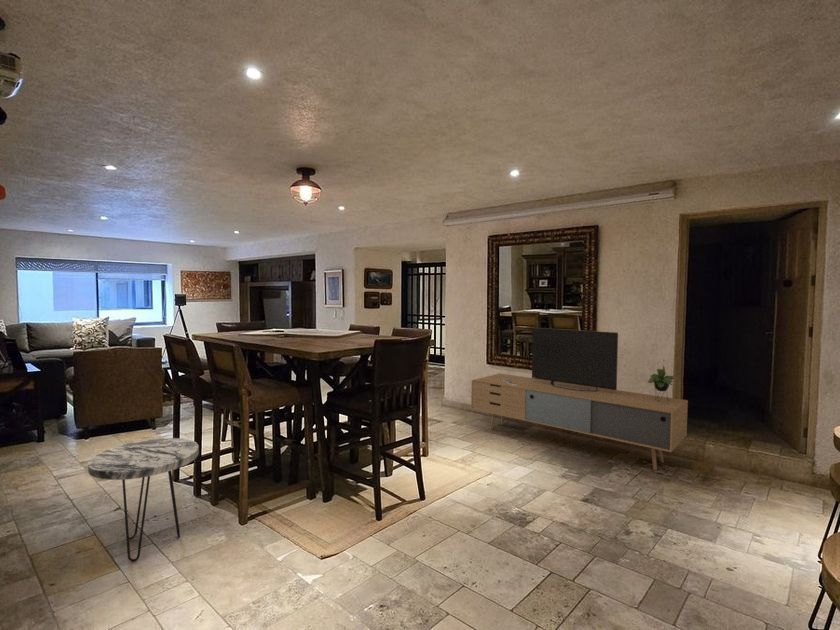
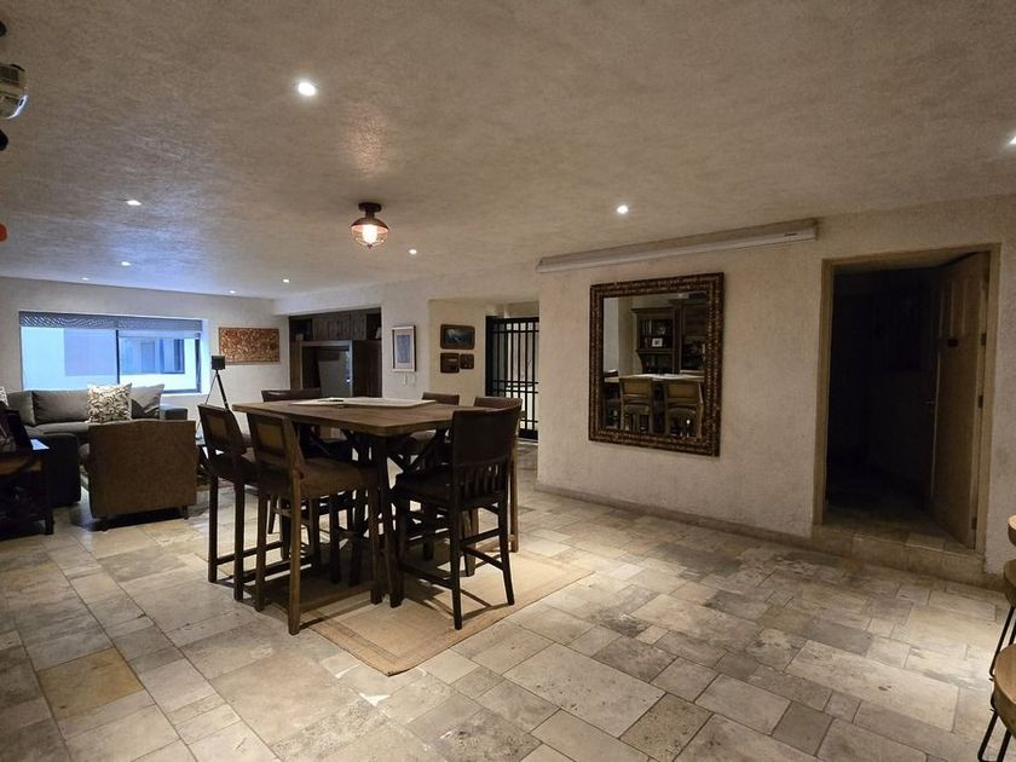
- media console [470,327,689,471]
- side table [87,437,200,562]
